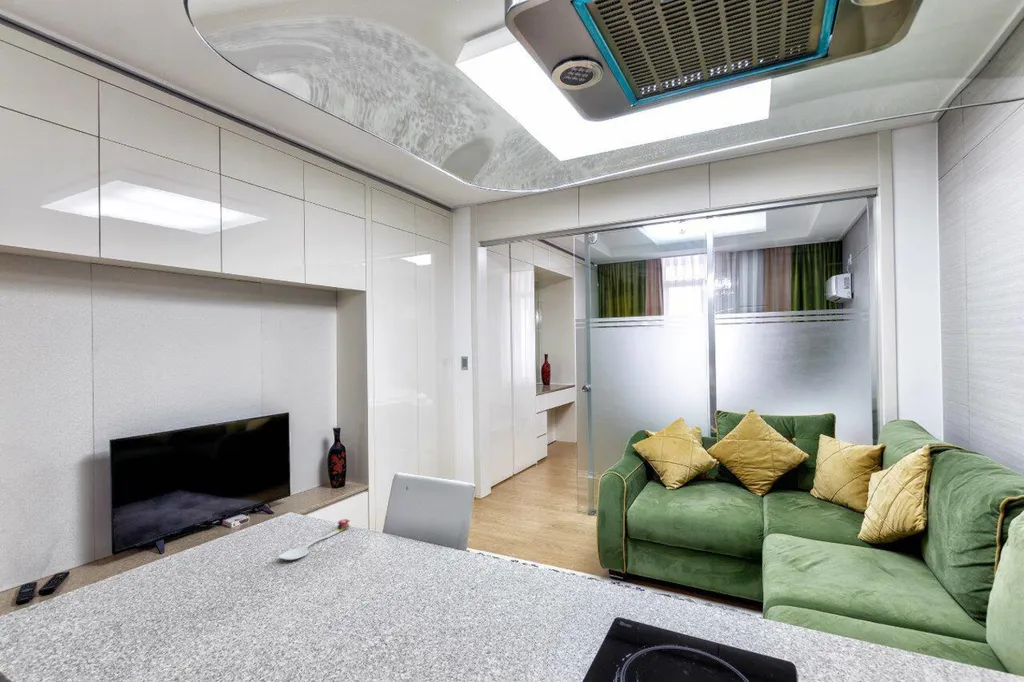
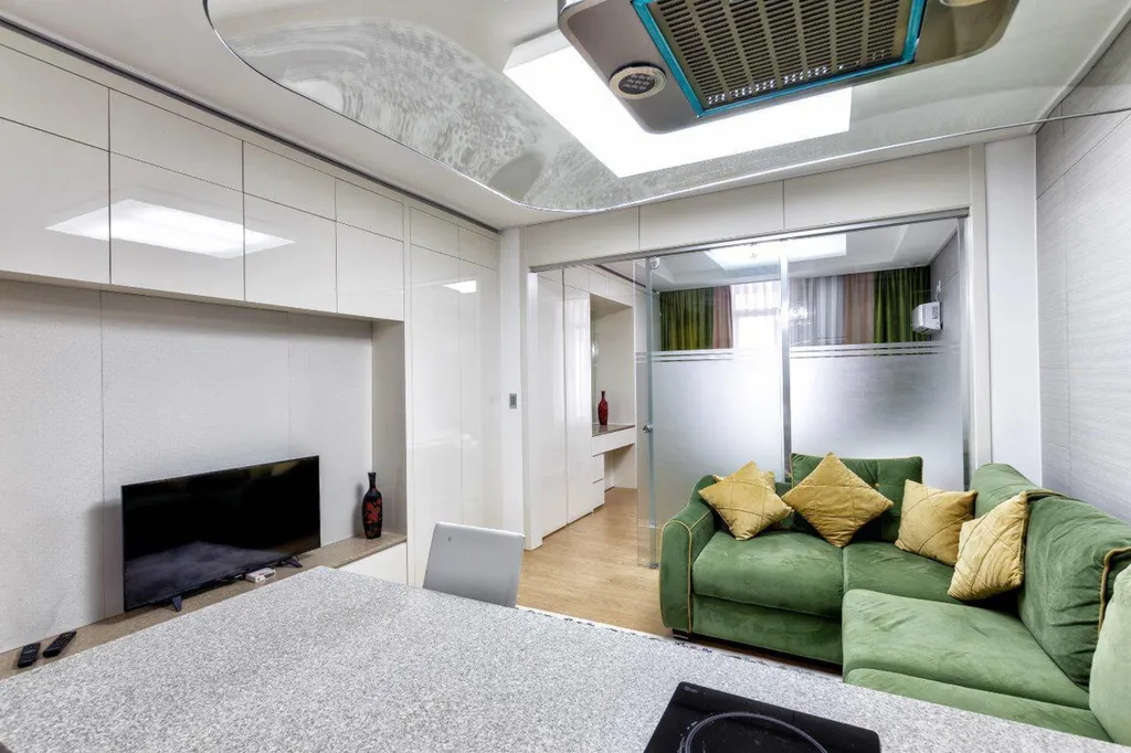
- spoon [277,518,351,561]
